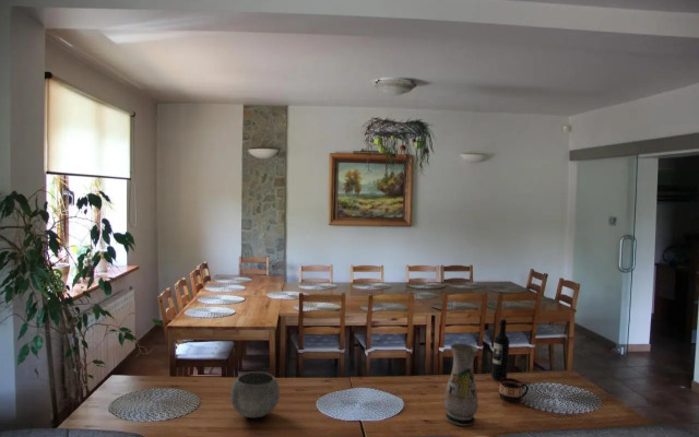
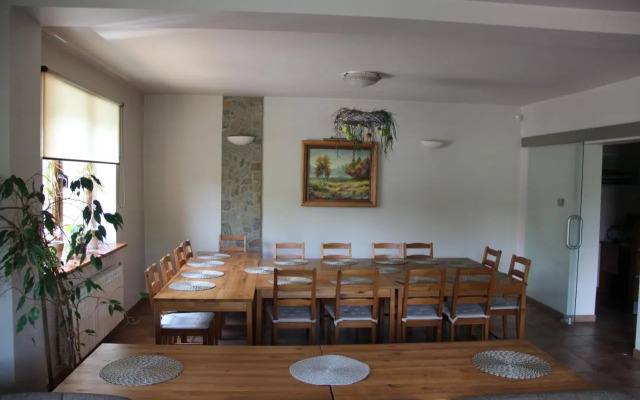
- bowl [229,370,281,418]
- vase [443,343,479,427]
- cup [498,377,530,403]
- wine bottle [490,317,510,381]
